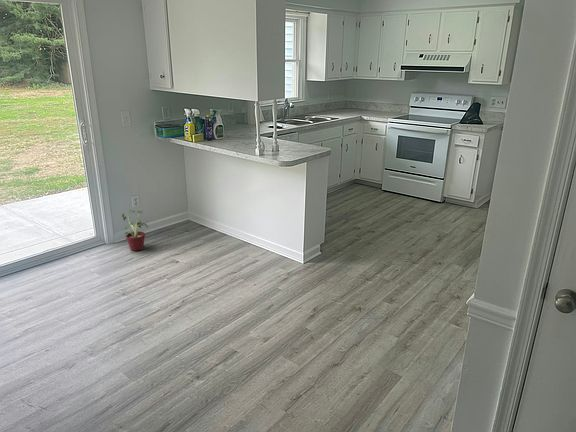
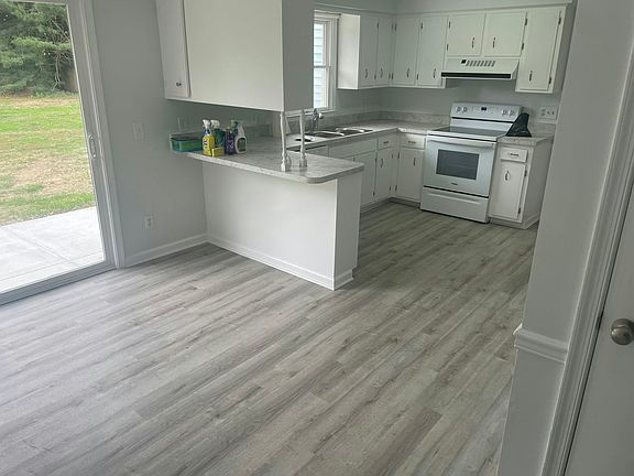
- potted plant [120,209,149,252]
